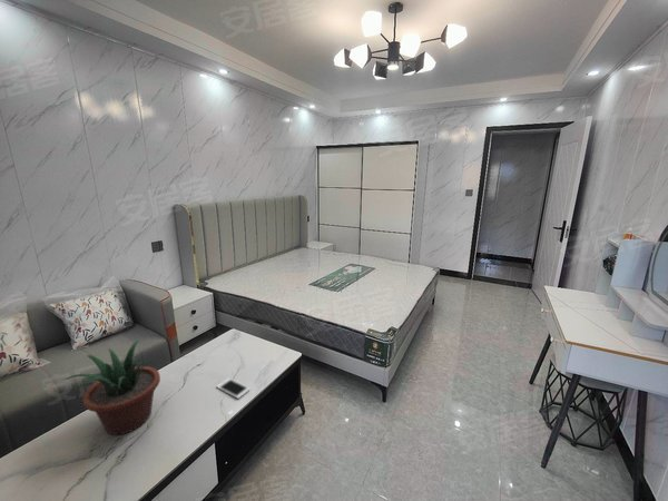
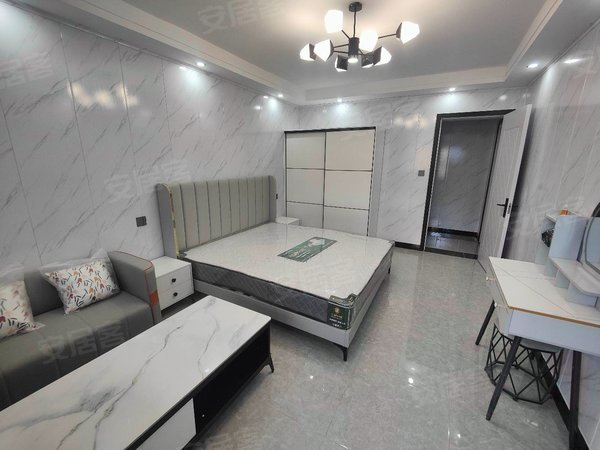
- potted plant [65,338,161,436]
- cell phone [216,377,250,400]
